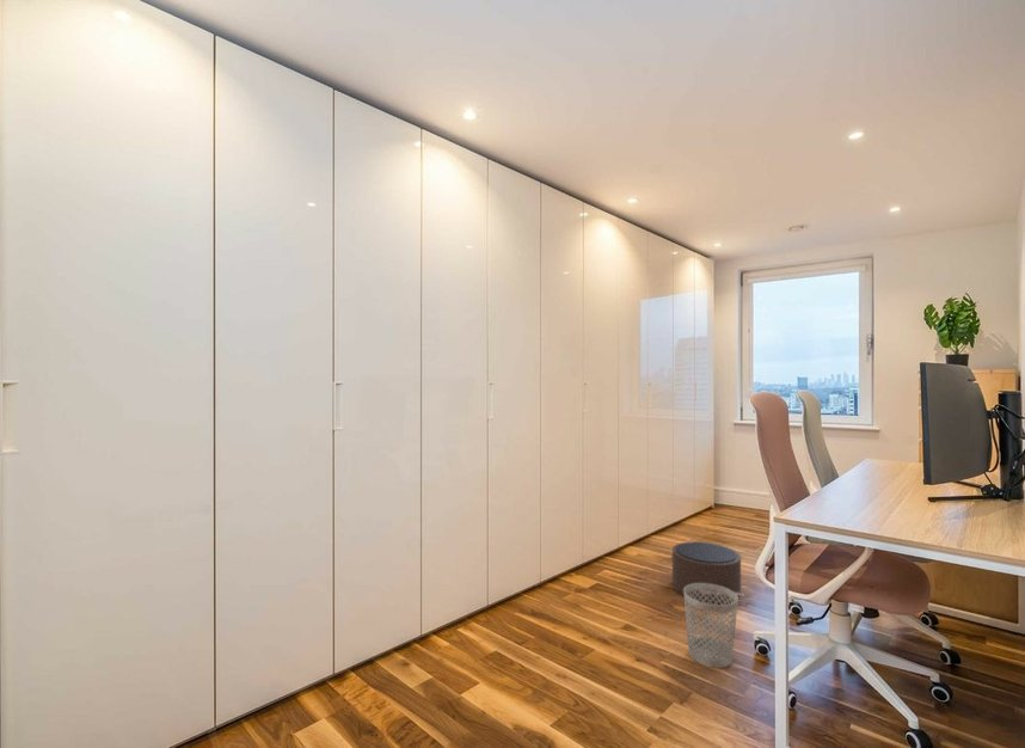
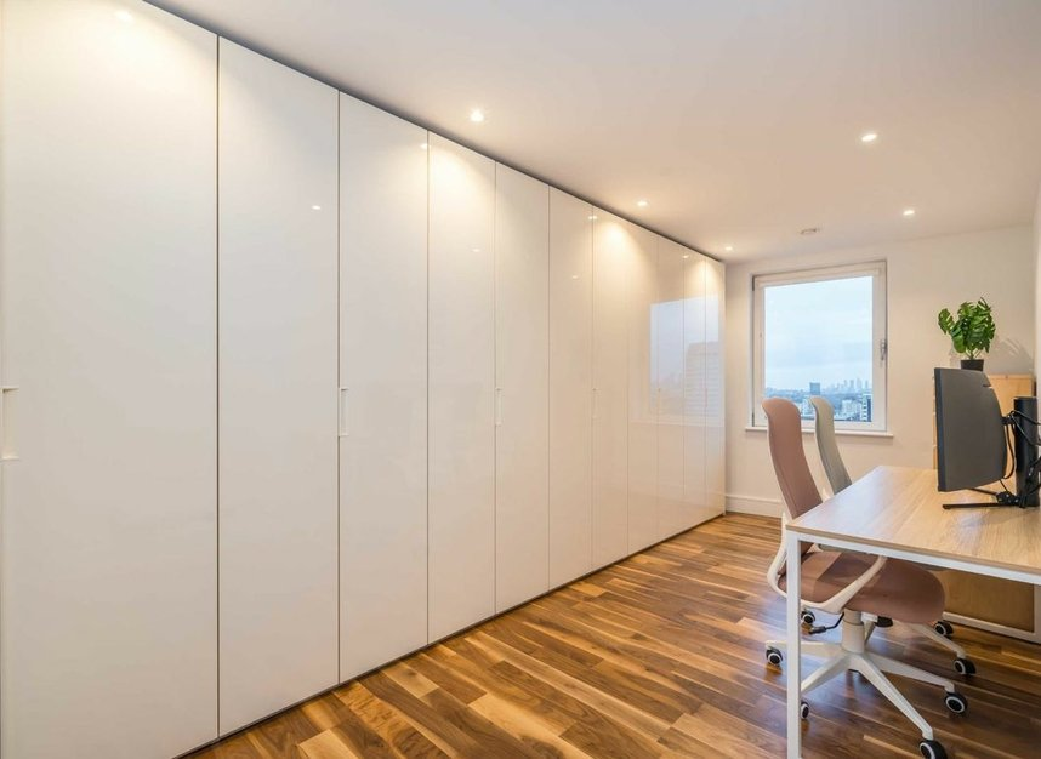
- wastebasket [683,583,739,669]
- pouf [671,540,747,603]
